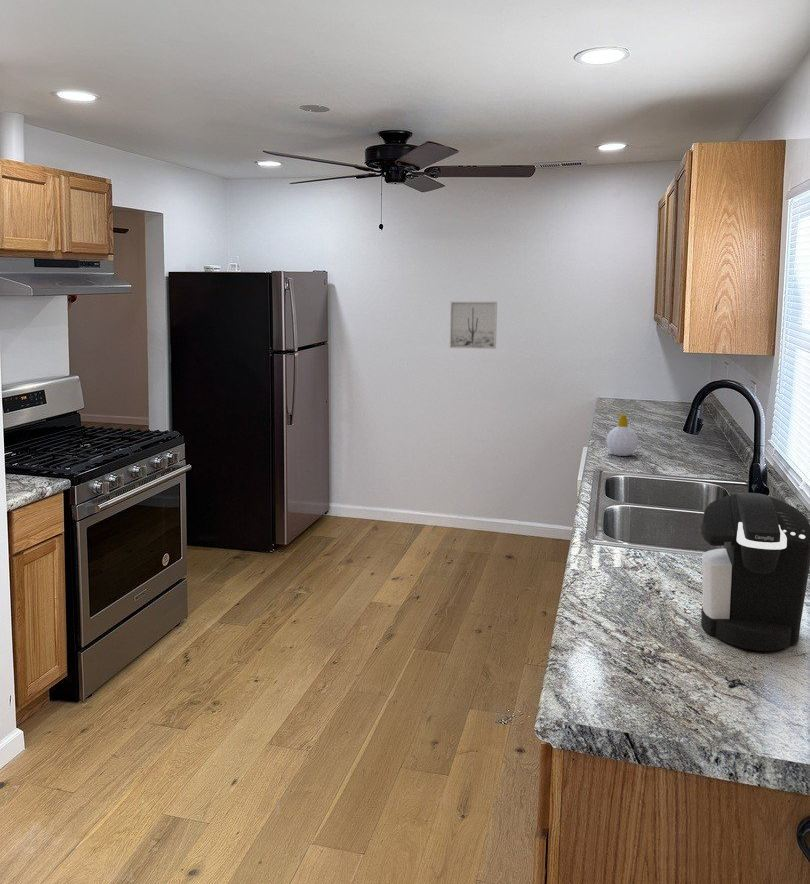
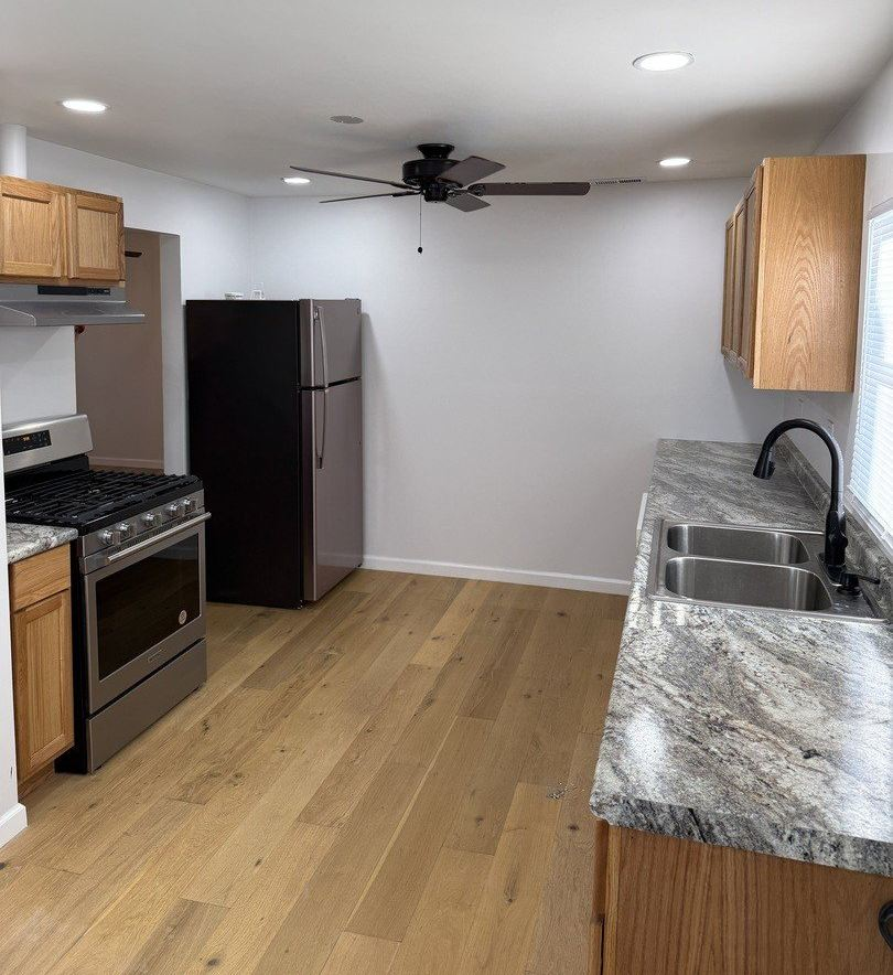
- soap bottle [605,414,639,457]
- wall art [449,301,498,350]
- coffee maker [700,492,810,652]
